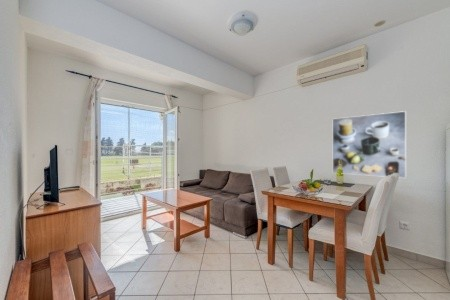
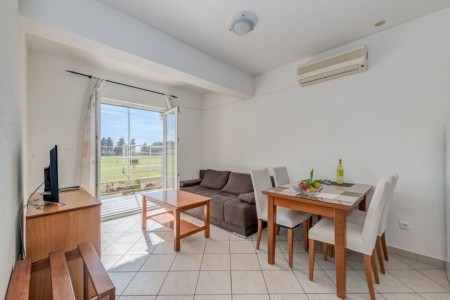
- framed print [332,110,407,179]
